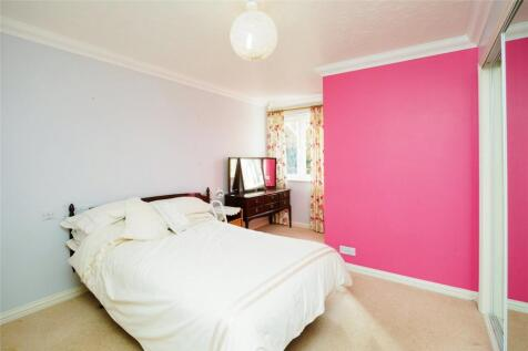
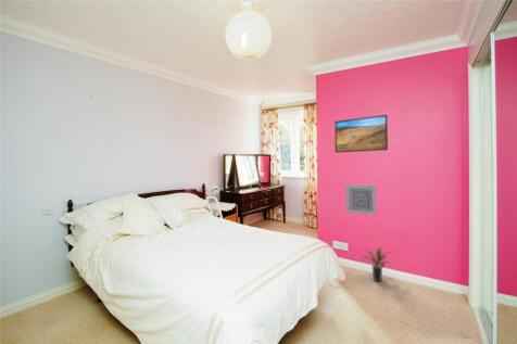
+ wall art [344,183,378,216]
+ potted plant [361,246,392,283]
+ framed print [333,114,389,154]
